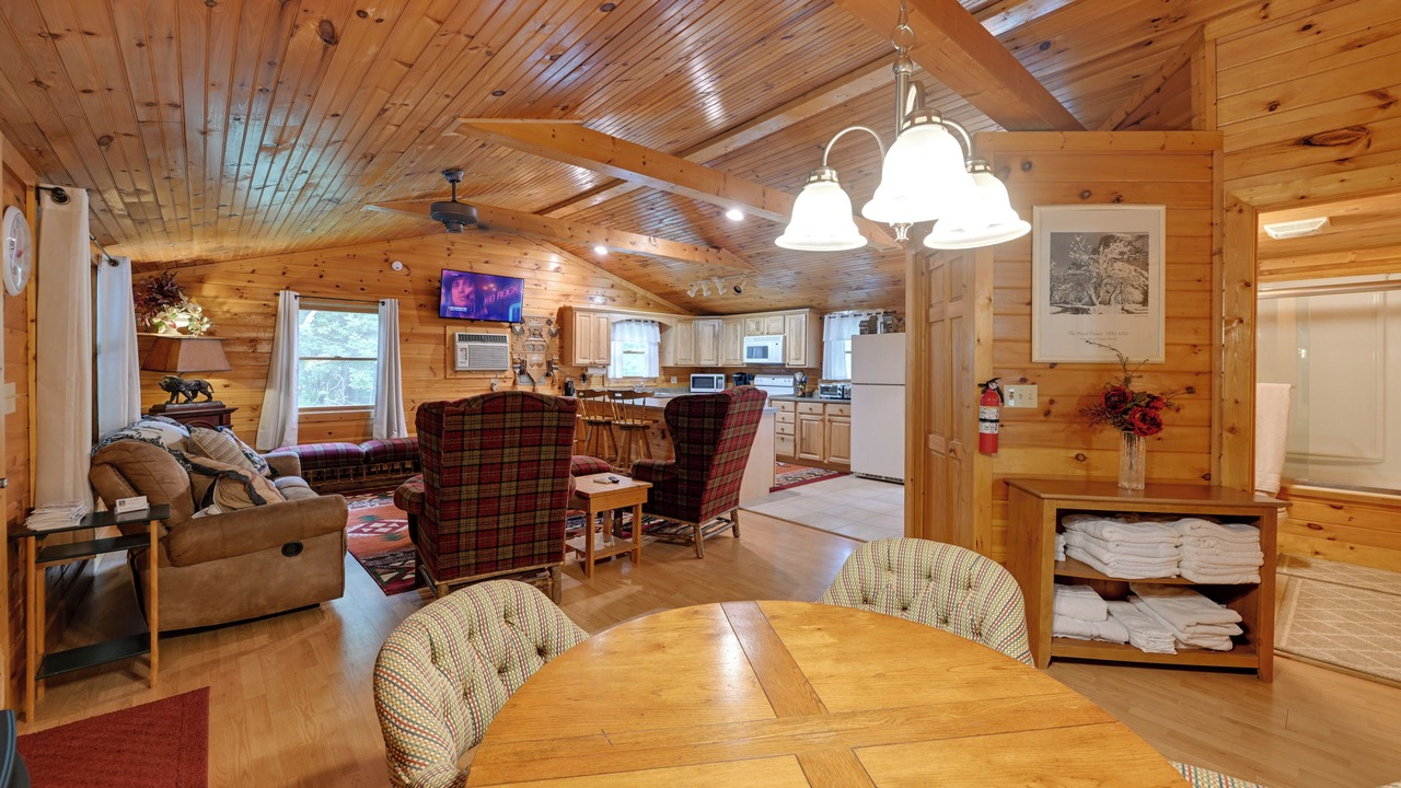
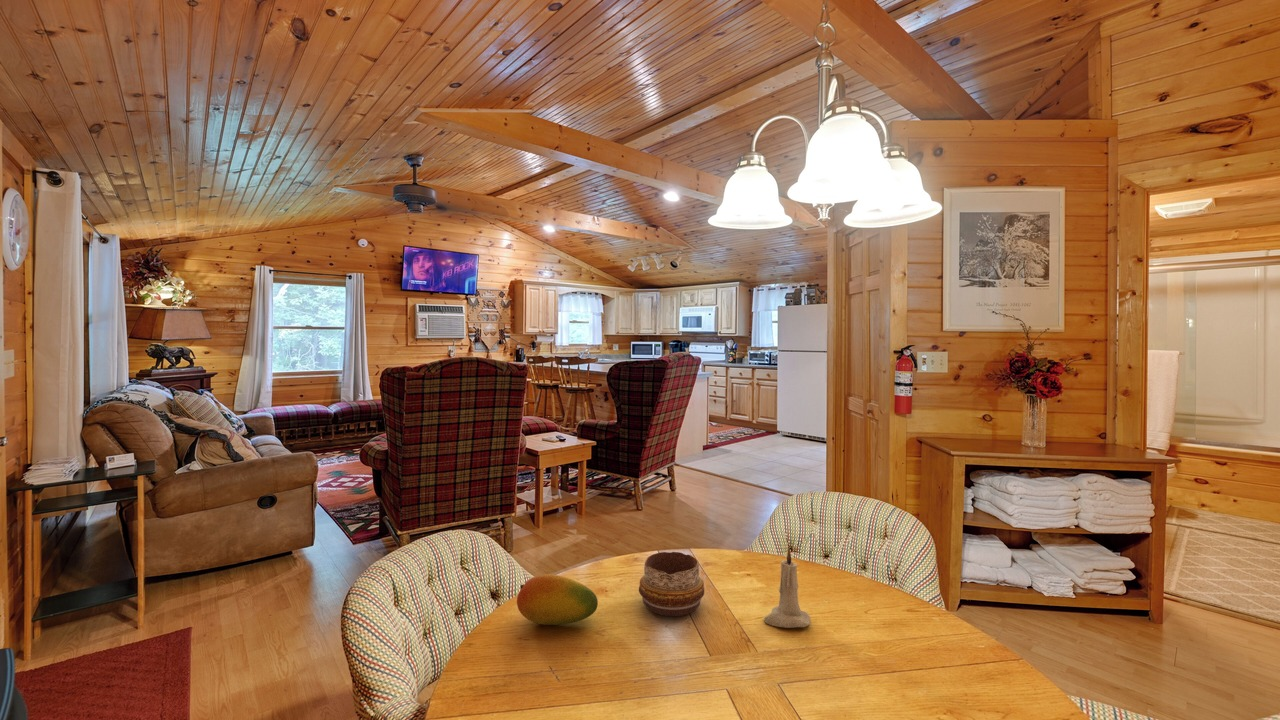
+ fruit [516,573,599,626]
+ candle [763,547,811,629]
+ decorative bowl [638,551,705,617]
